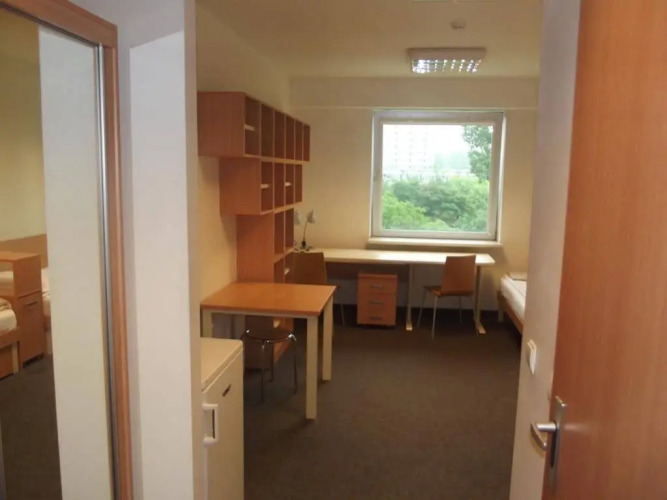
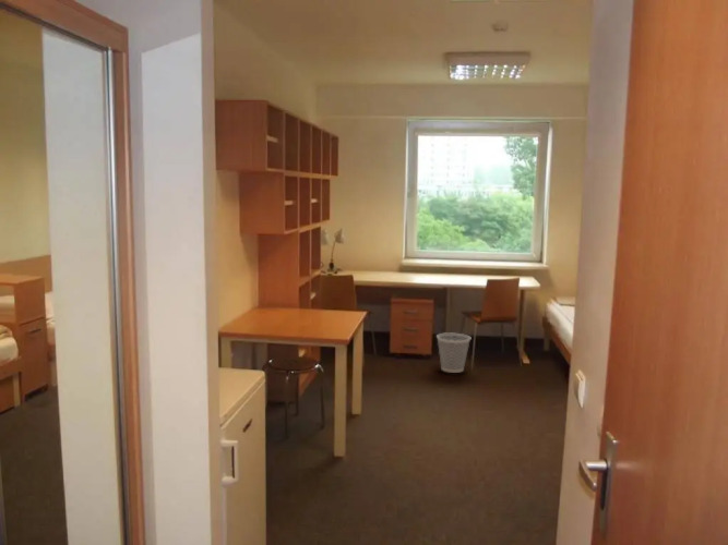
+ wastebasket [435,332,472,374]
